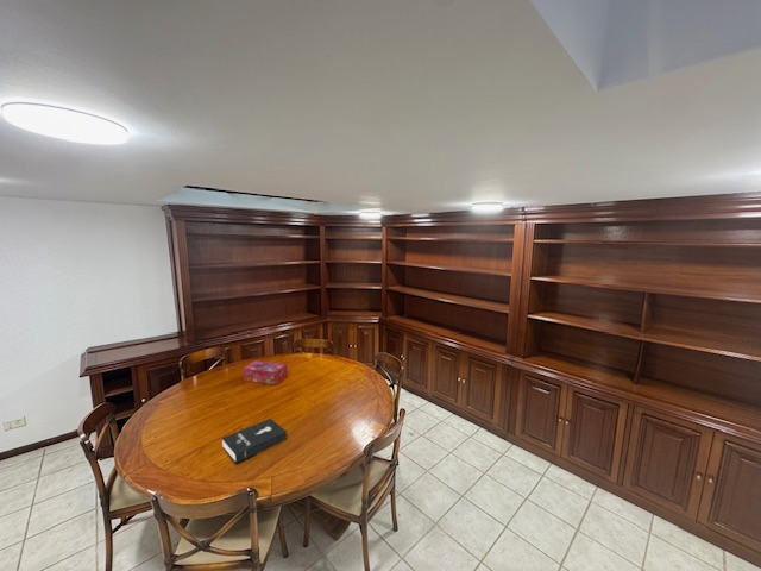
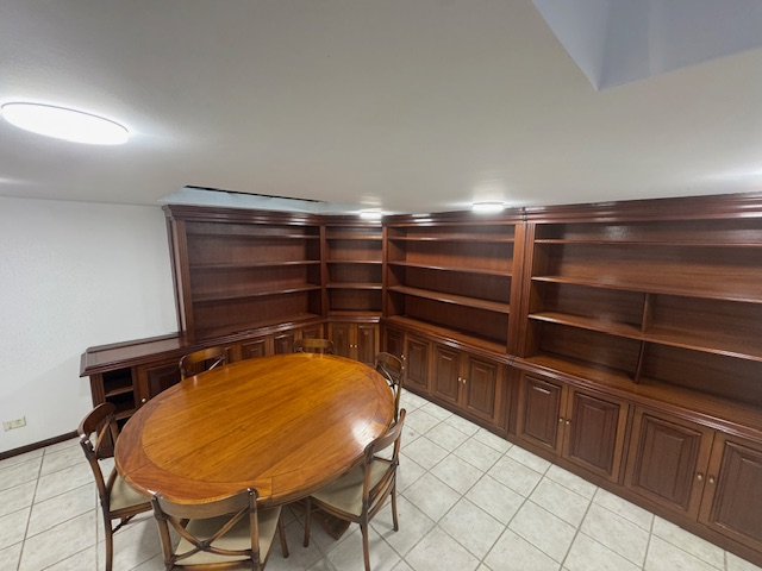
- booklet [220,418,288,464]
- tissue box [241,360,289,385]
